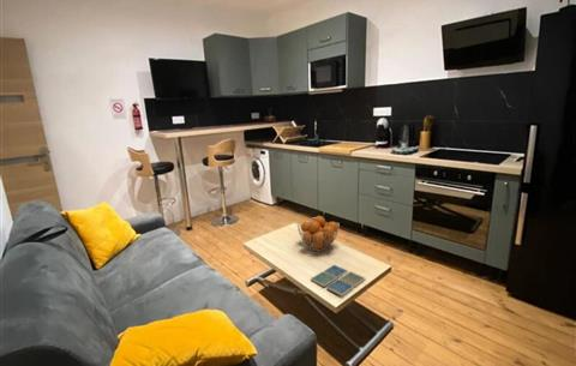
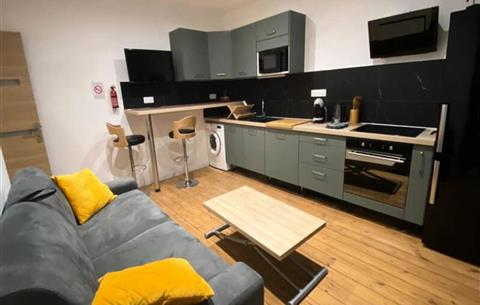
- fruit basket [296,215,341,252]
- drink coaster [310,264,366,298]
